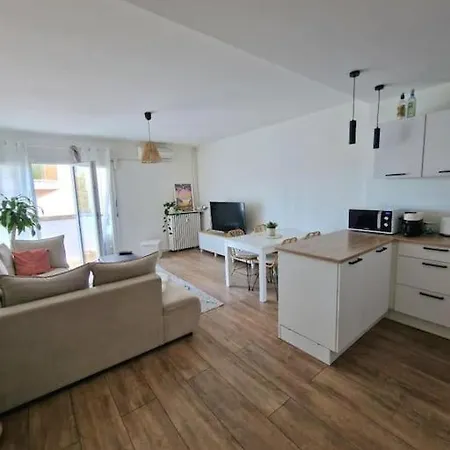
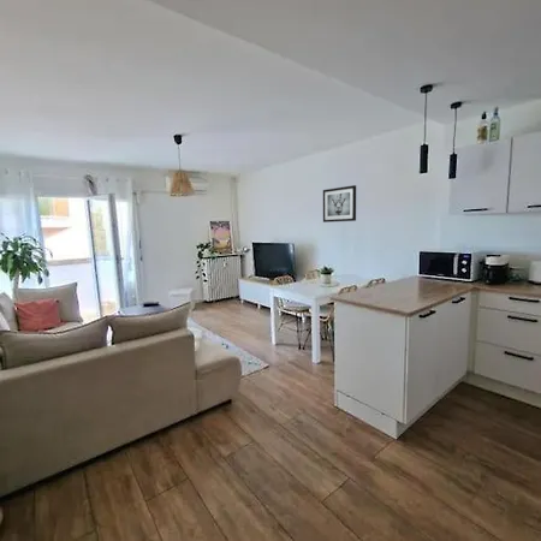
+ wall art [322,184,357,224]
